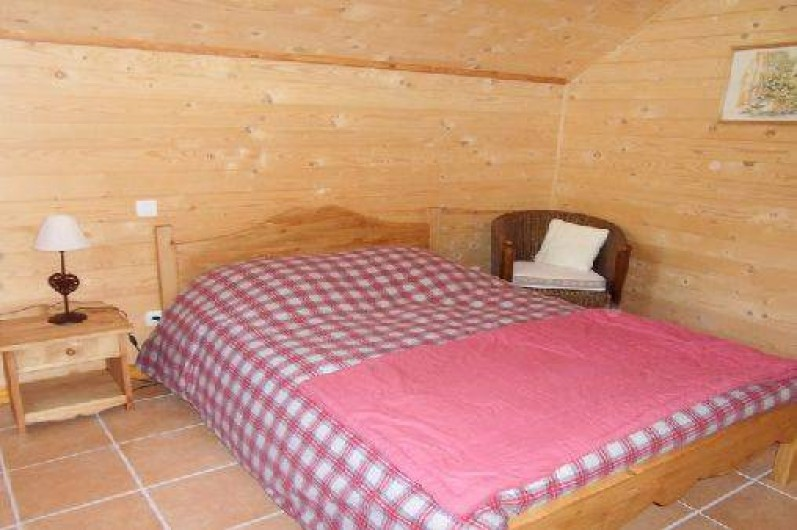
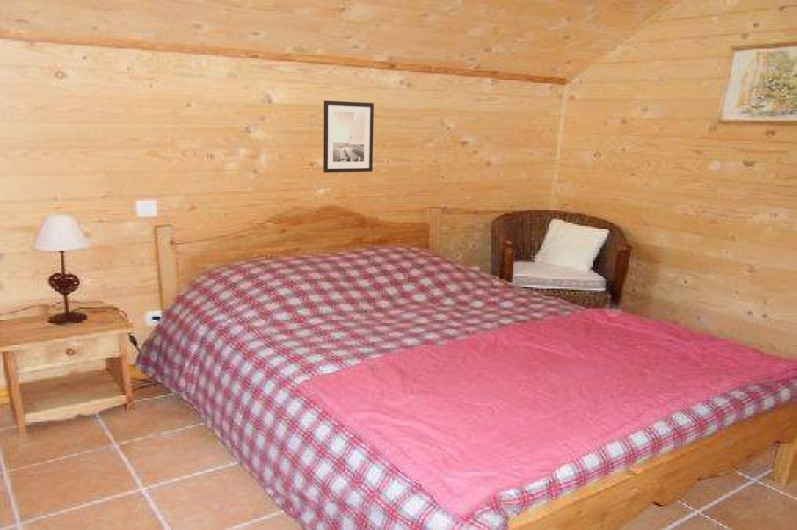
+ wall art [322,100,375,174]
